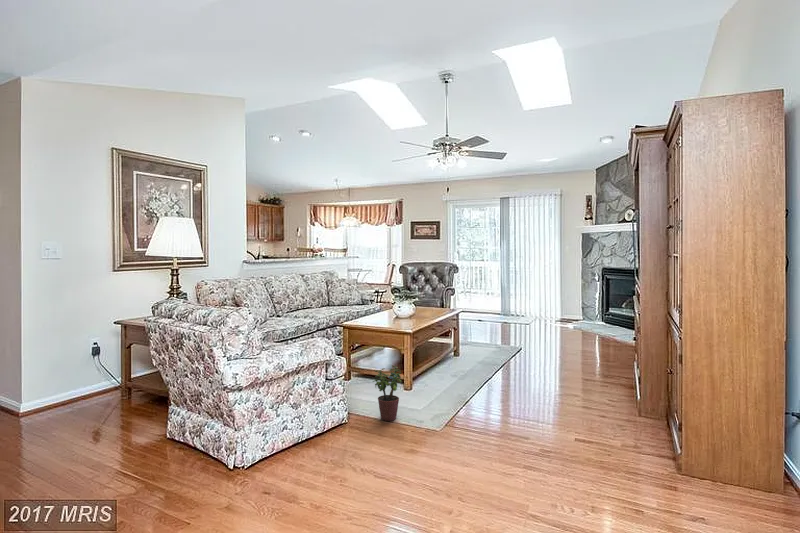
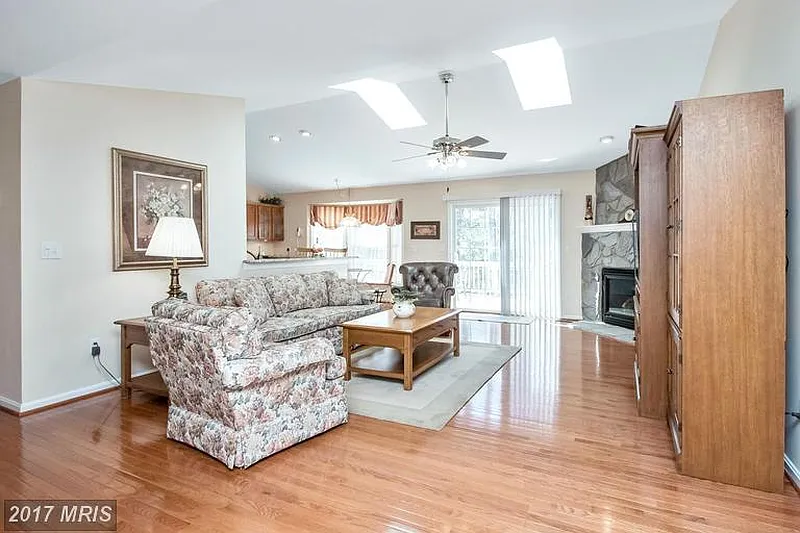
- potted plant [372,364,402,422]
